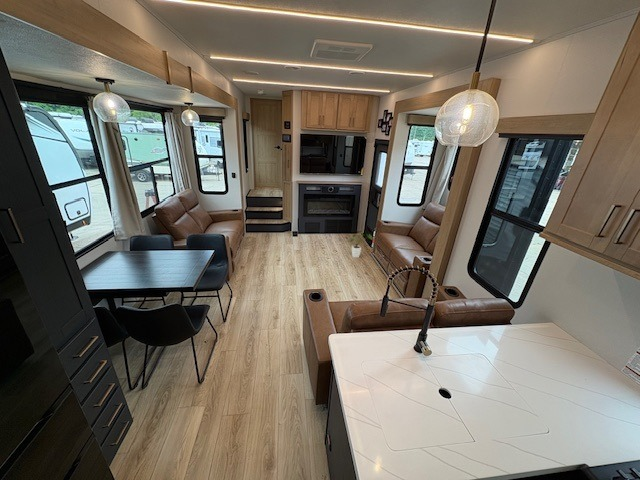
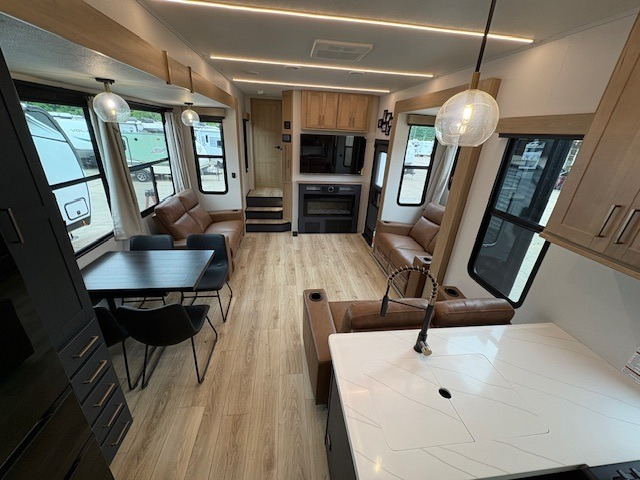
- house plant [349,231,373,259]
